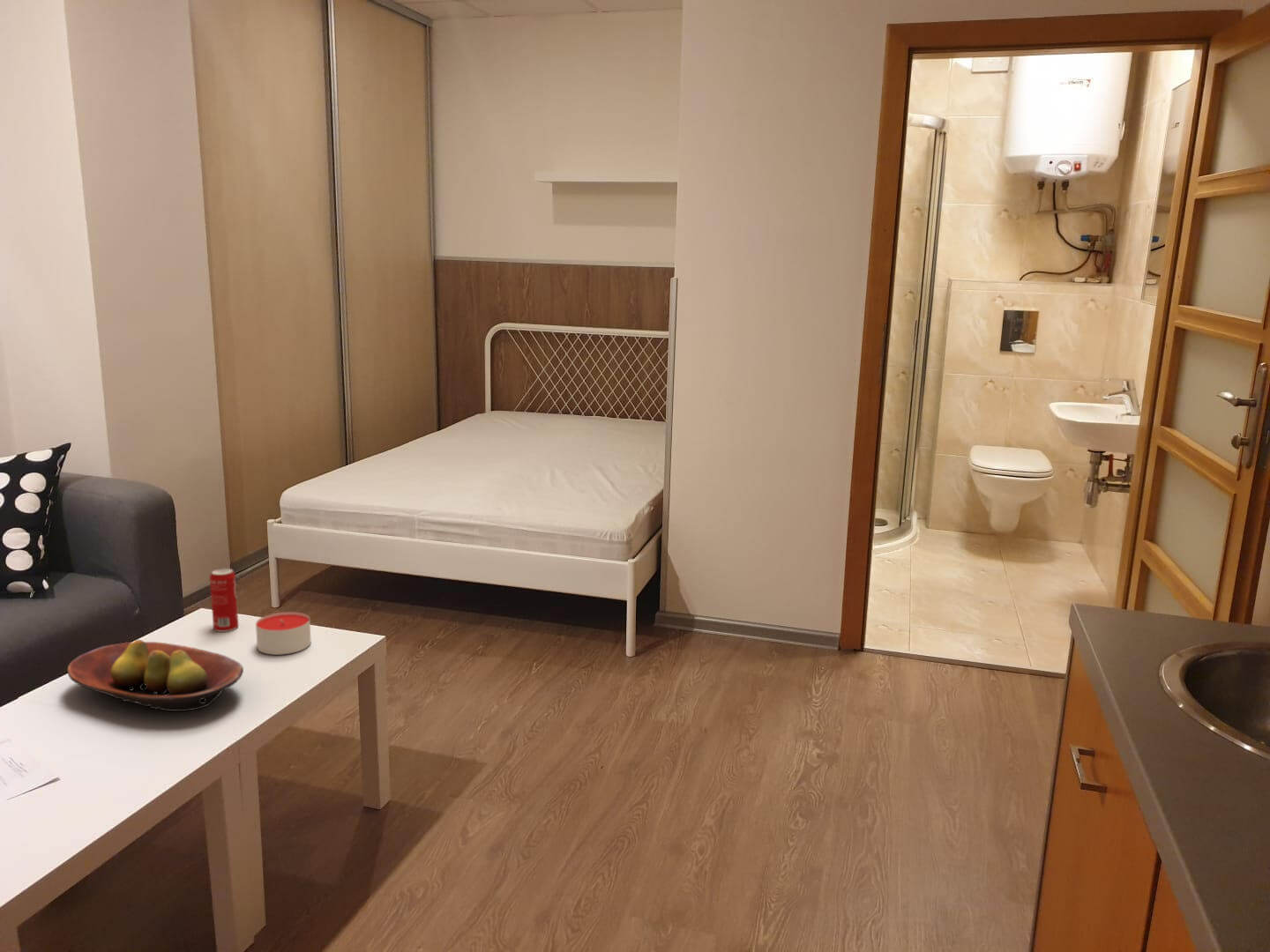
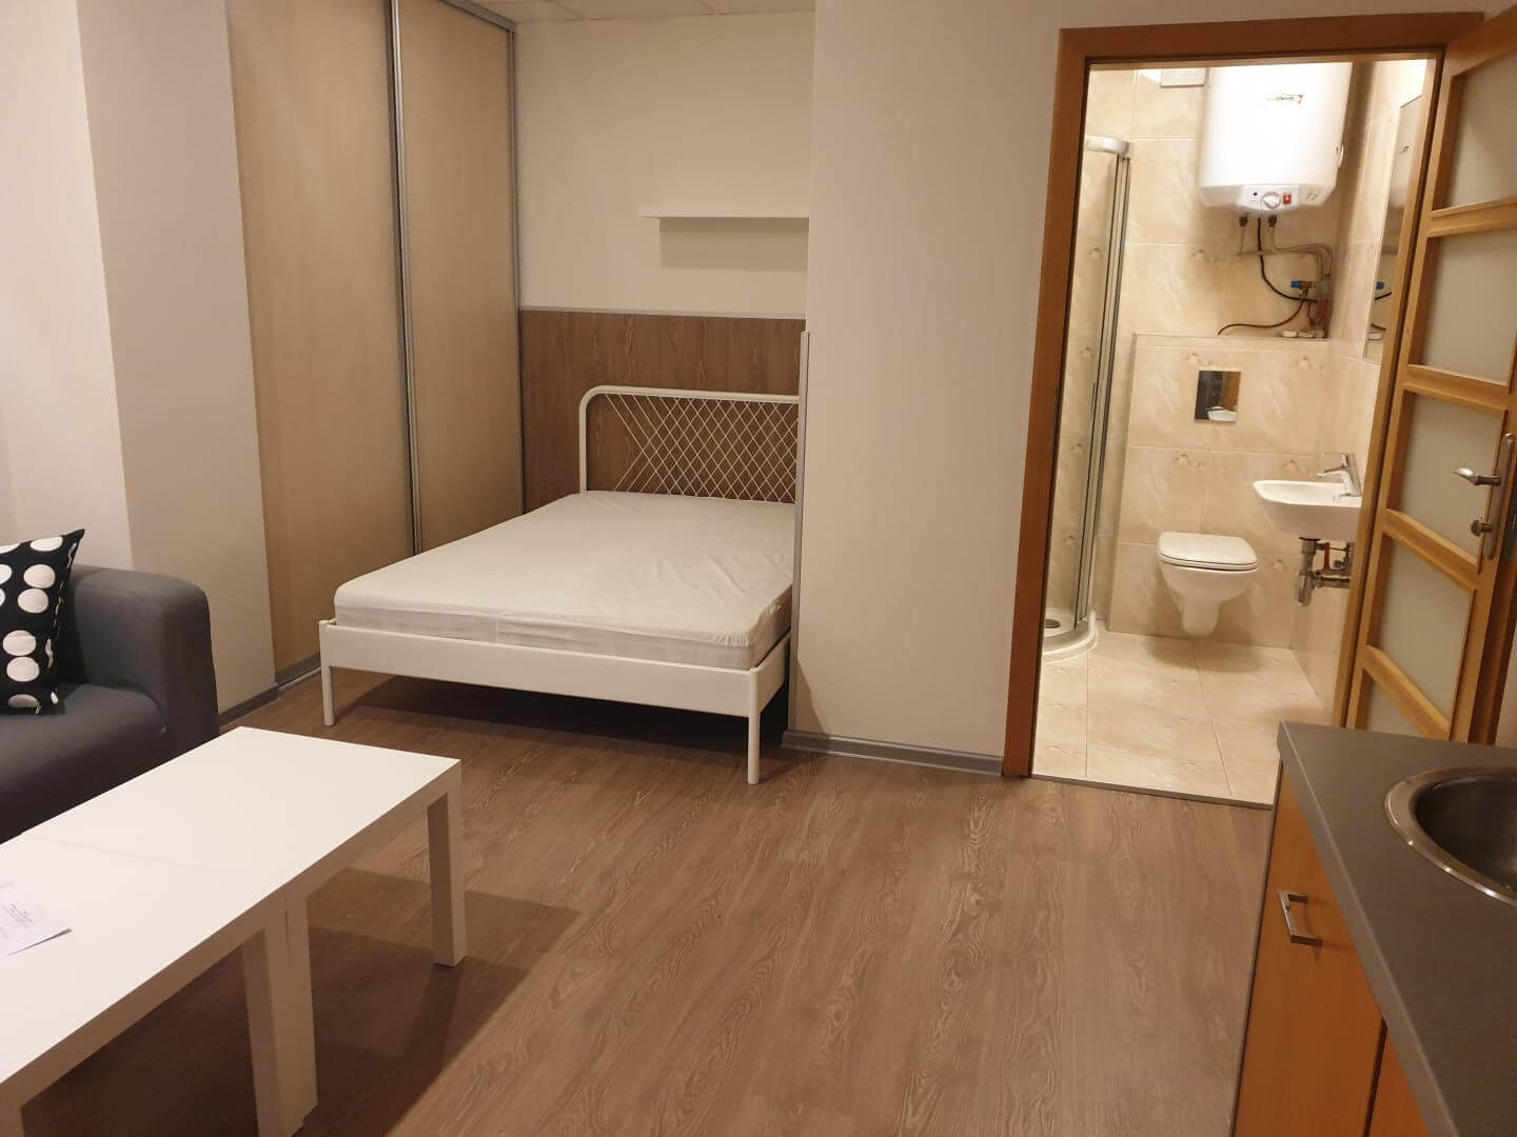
- beverage can [209,567,239,633]
- candle [255,611,312,656]
- fruit bowl [66,639,244,712]
